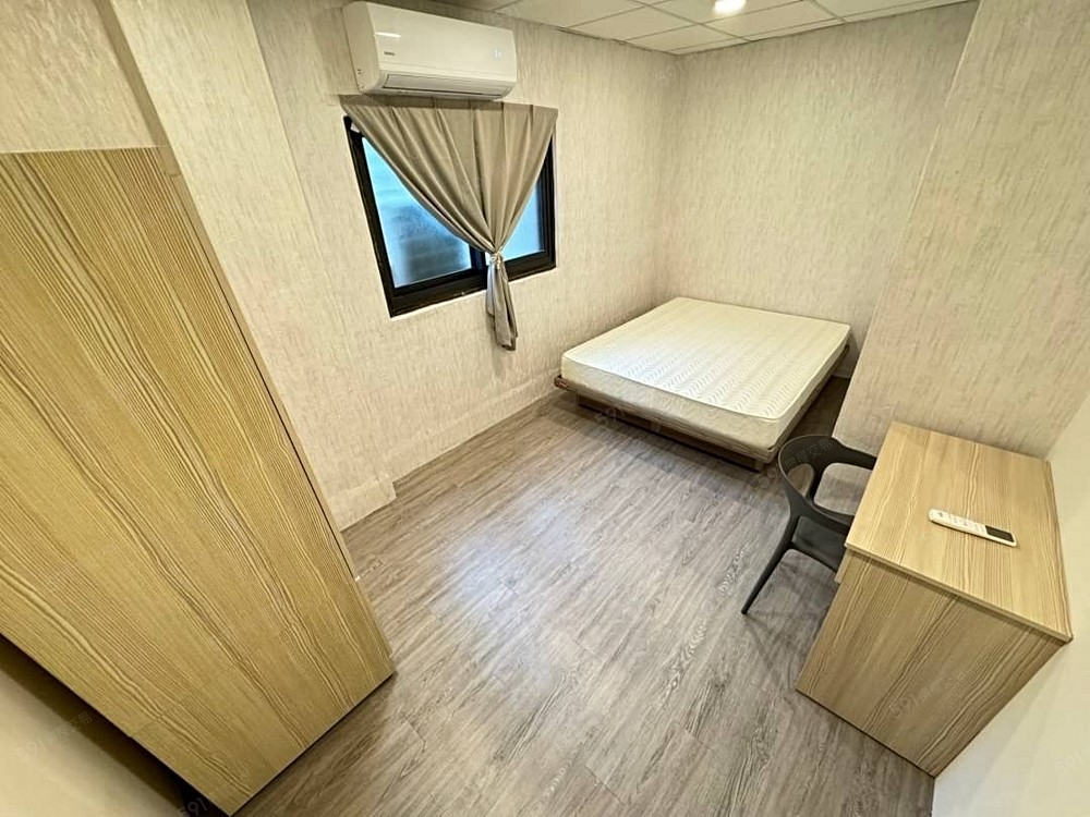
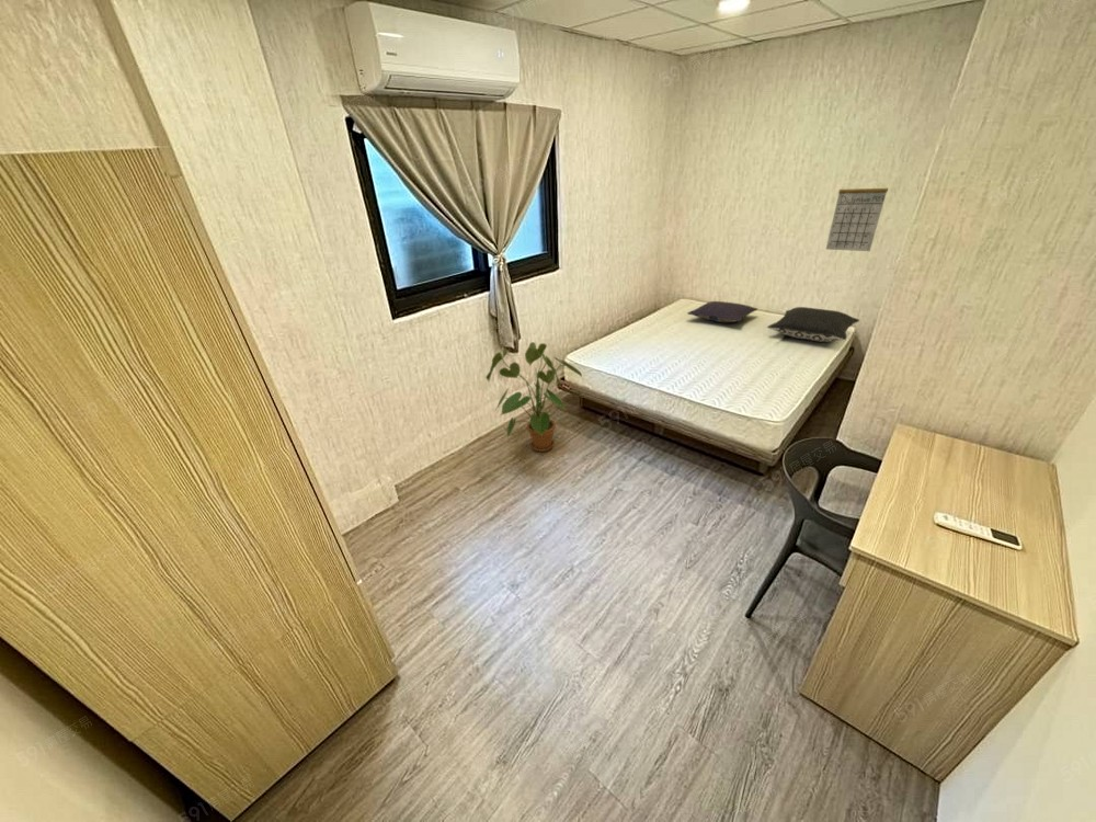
+ pillow [766,306,860,343]
+ pillow [686,300,758,323]
+ calendar [825,174,889,252]
+ house plant [484,341,583,453]
